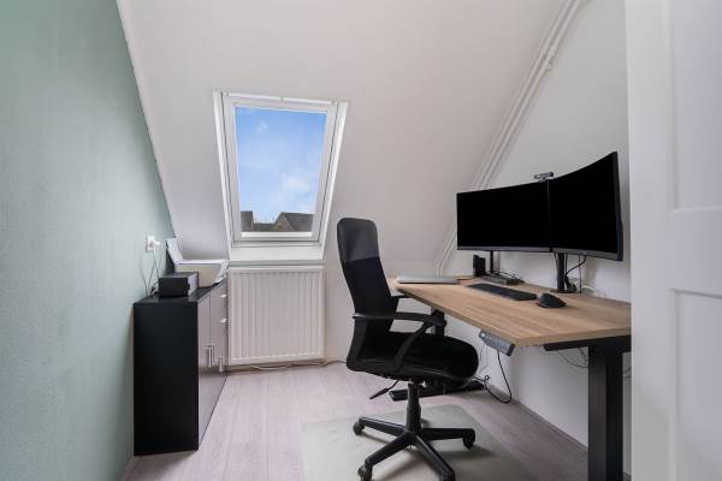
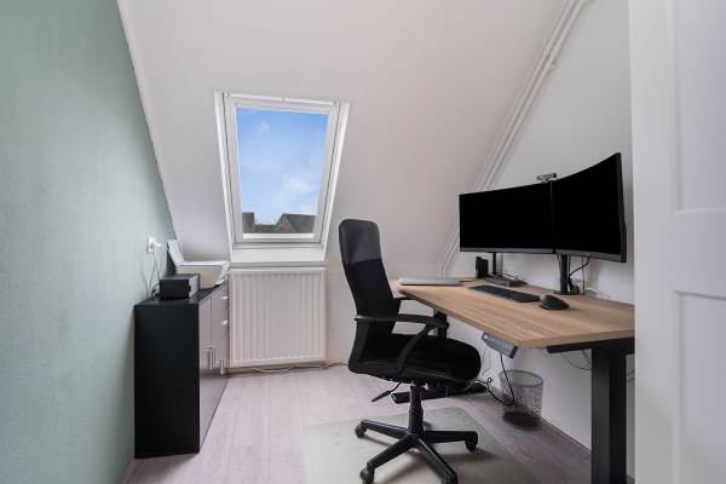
+ waste bin [497,368,546,432]
